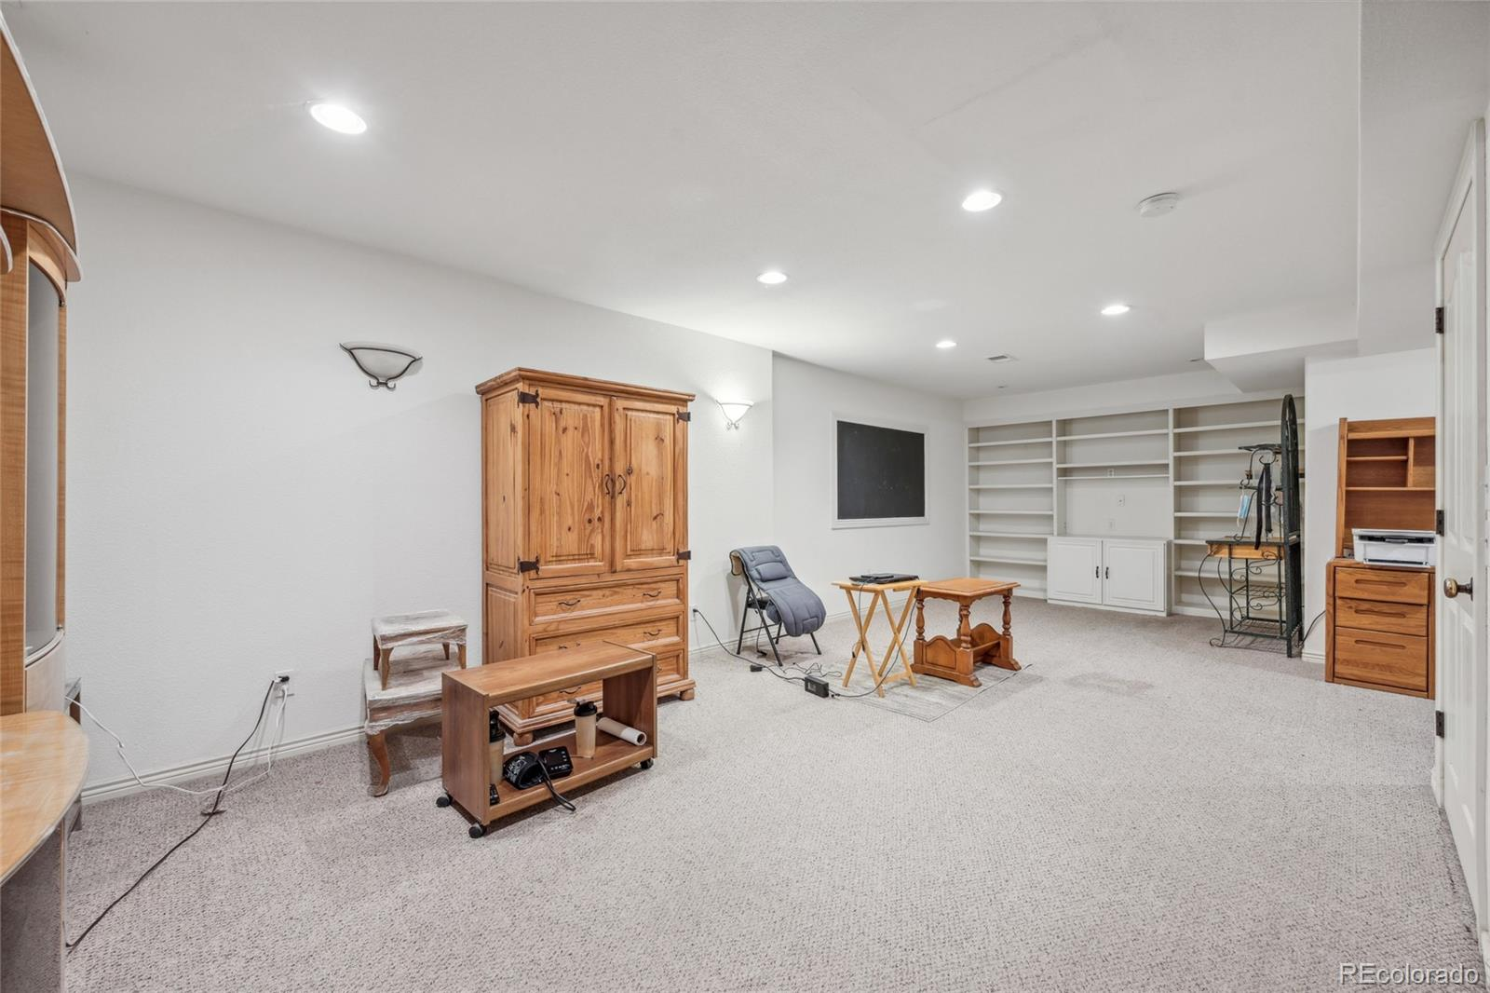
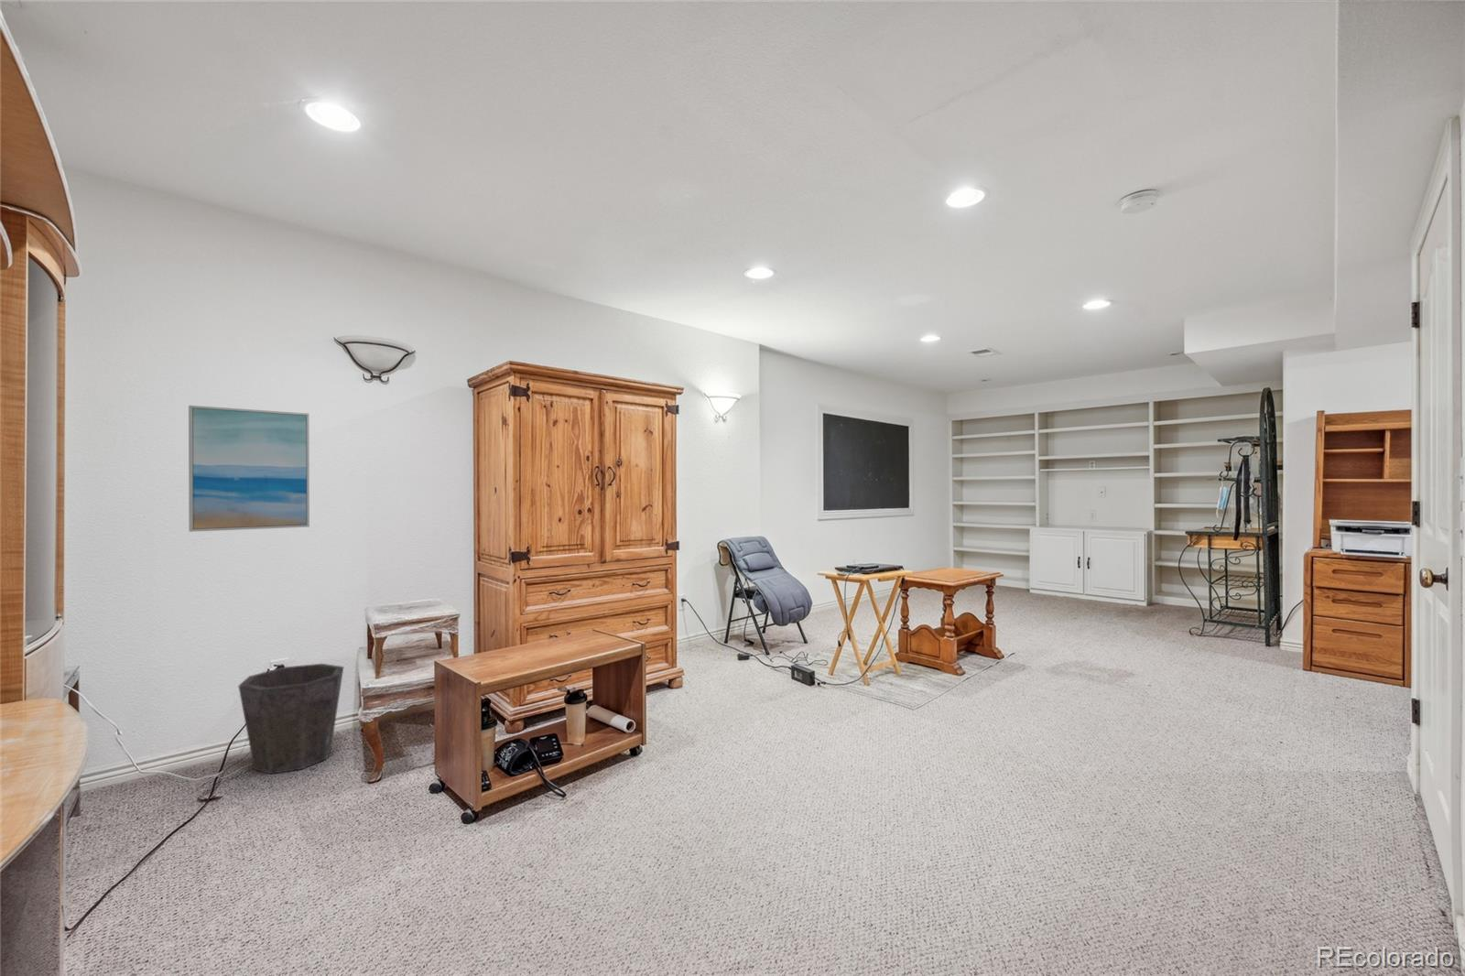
+ wall art [187,405,310,533]
+ waste bin [237,663,344,774]
